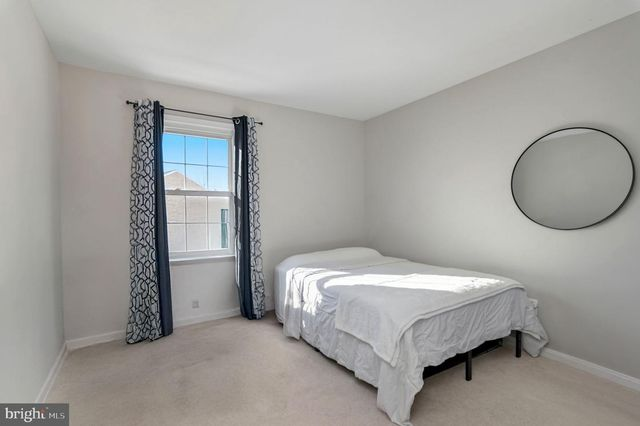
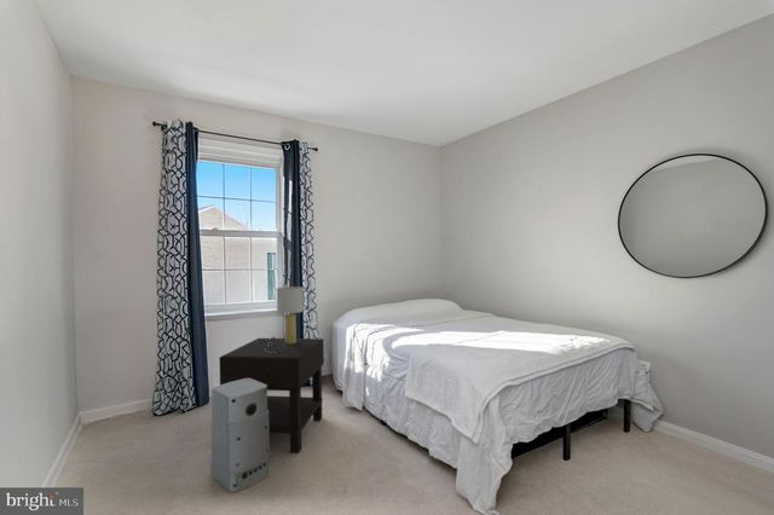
+ table lamp [265,285,305,353]
+ air purifier [210,378,271,493]
+ nightstand [218,337,325,455]
